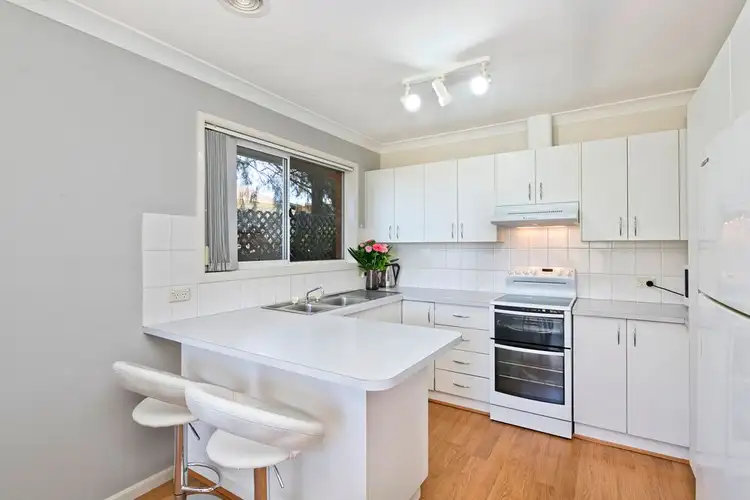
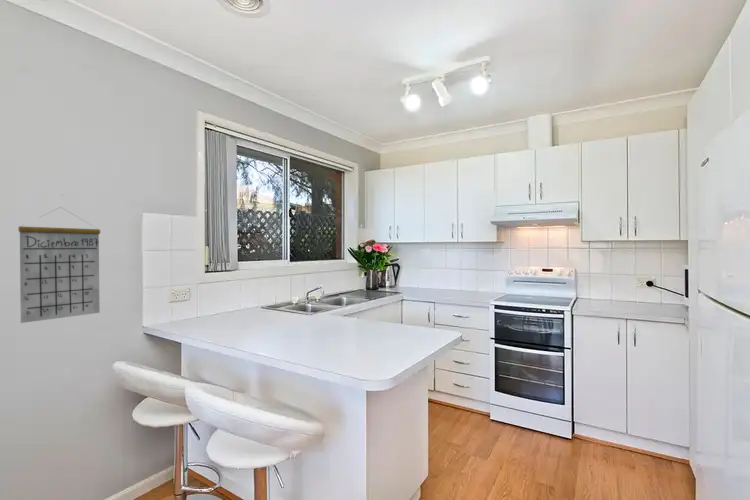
+ calendar [18,206,101,324]
